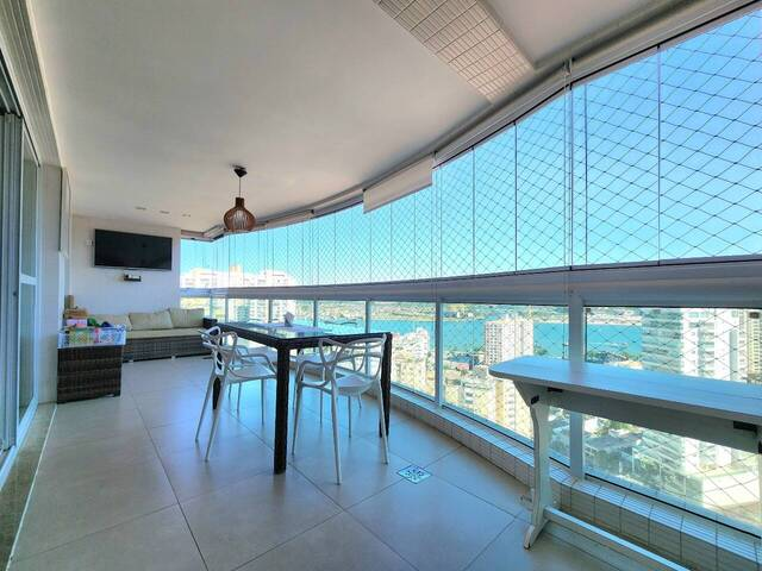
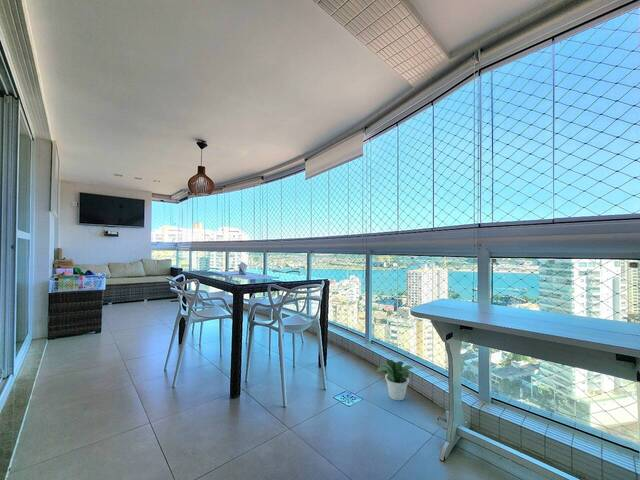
+ potted plant [376,359,414,401]
